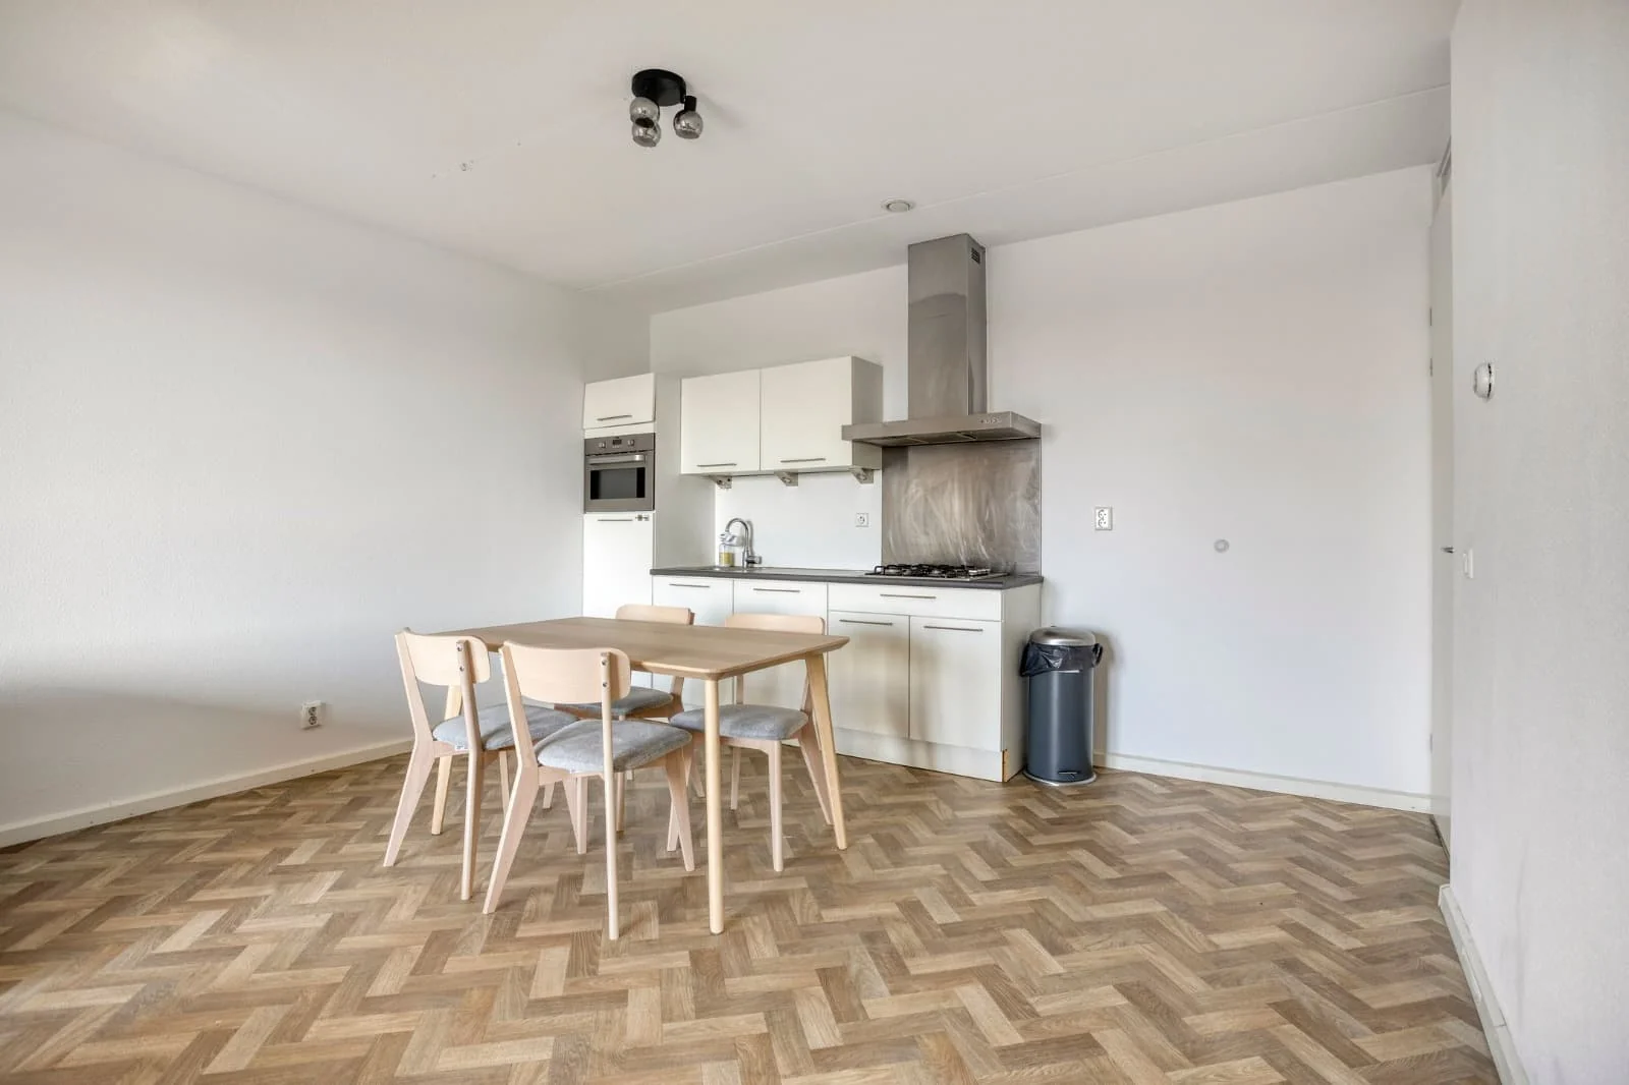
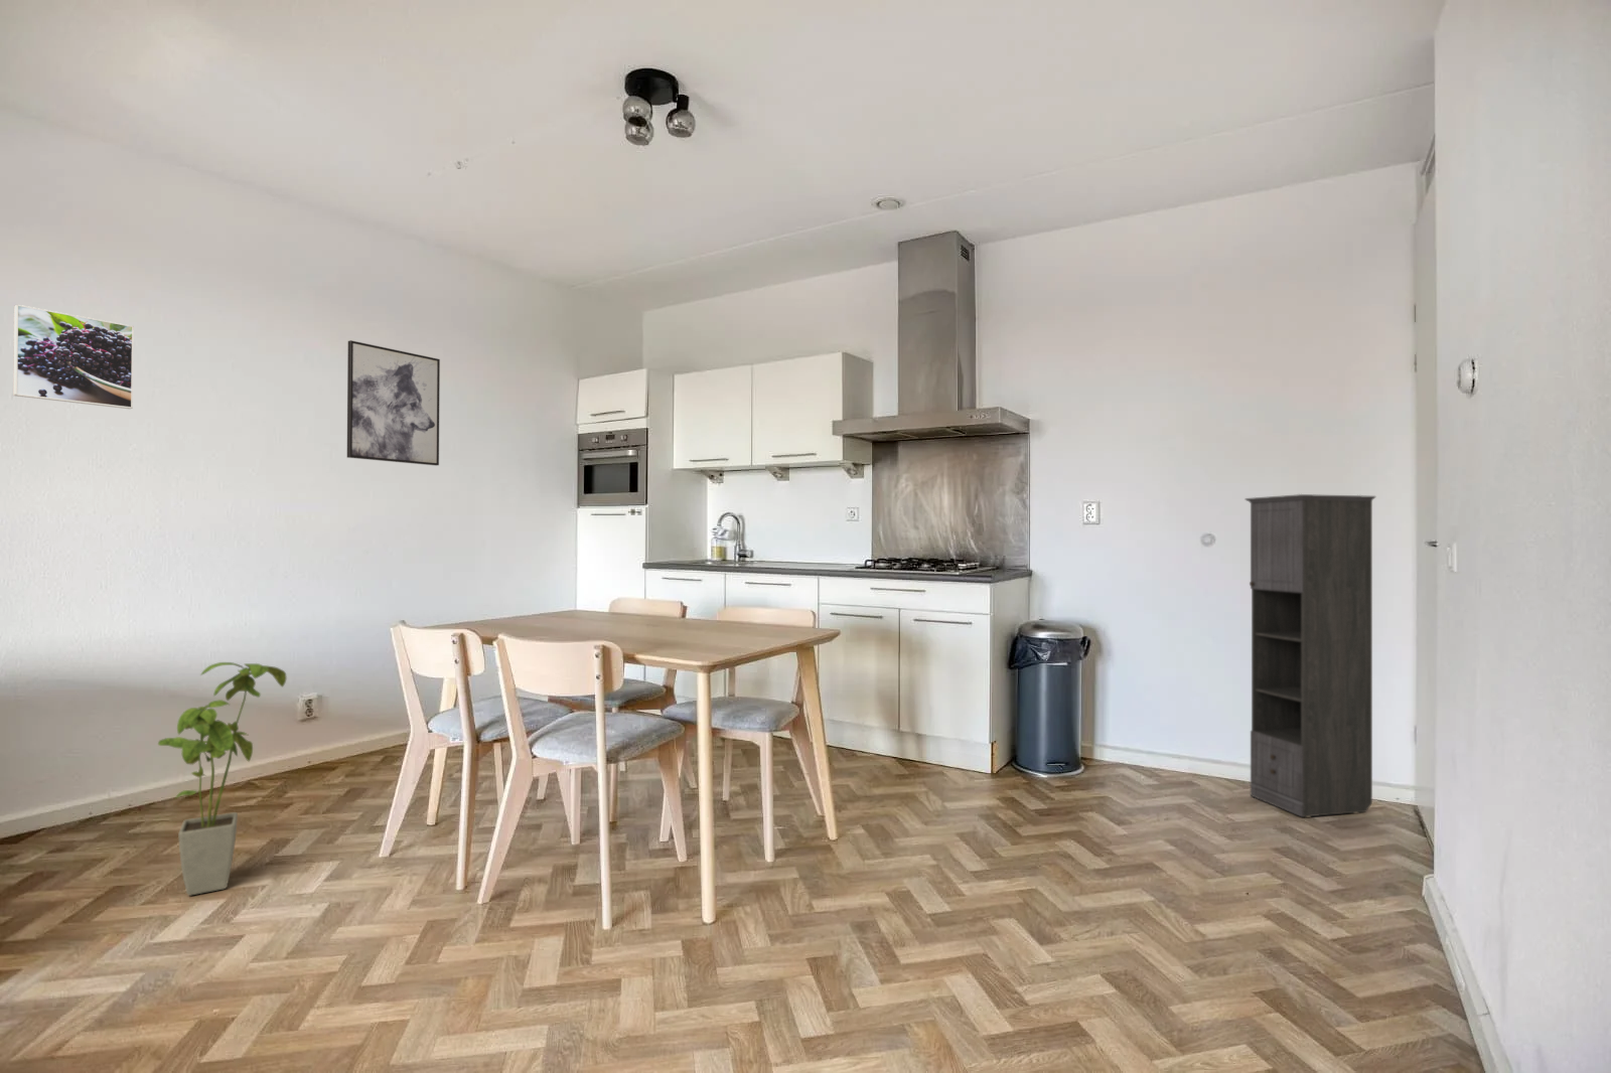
+ storage cabinet [1243,493,1376,818]
+ house plant [157,661,287,897]
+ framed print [12,304,135,410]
+ wall art [346,339,441,466]
